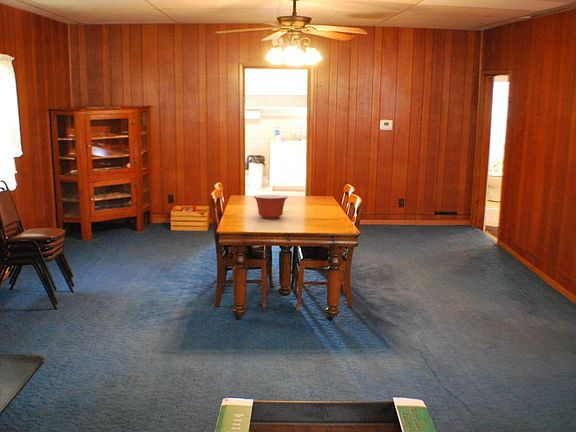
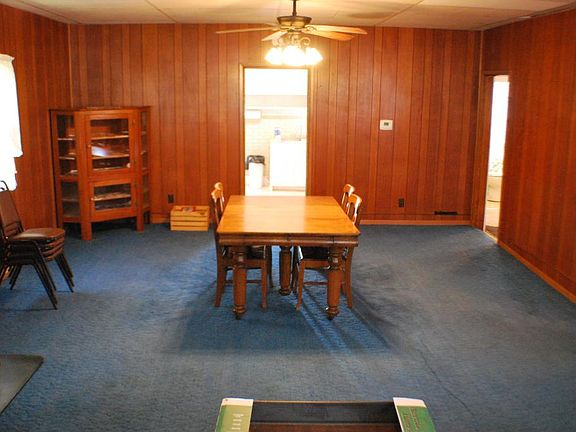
- mixing bowl [253,193,289,220]
